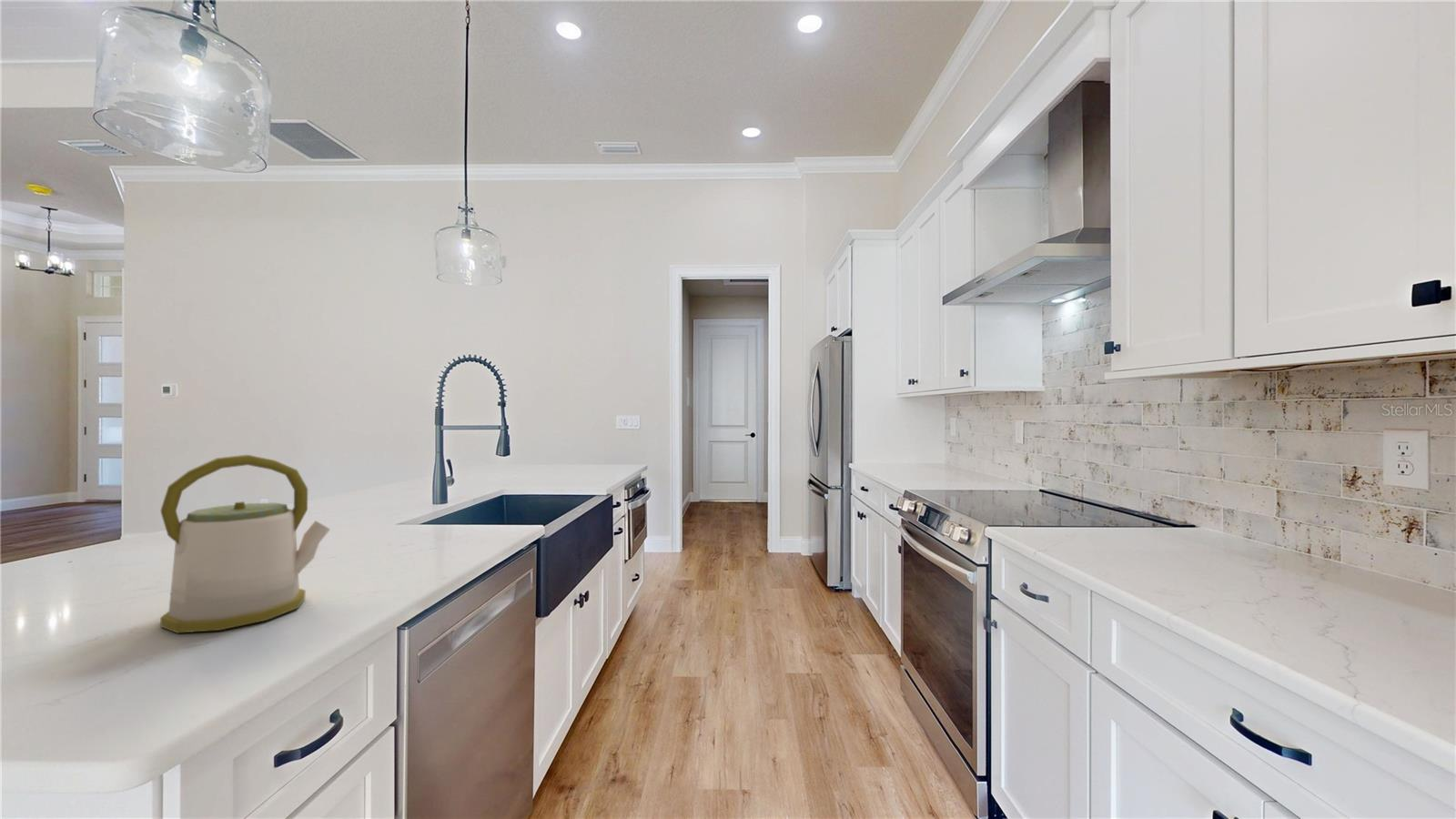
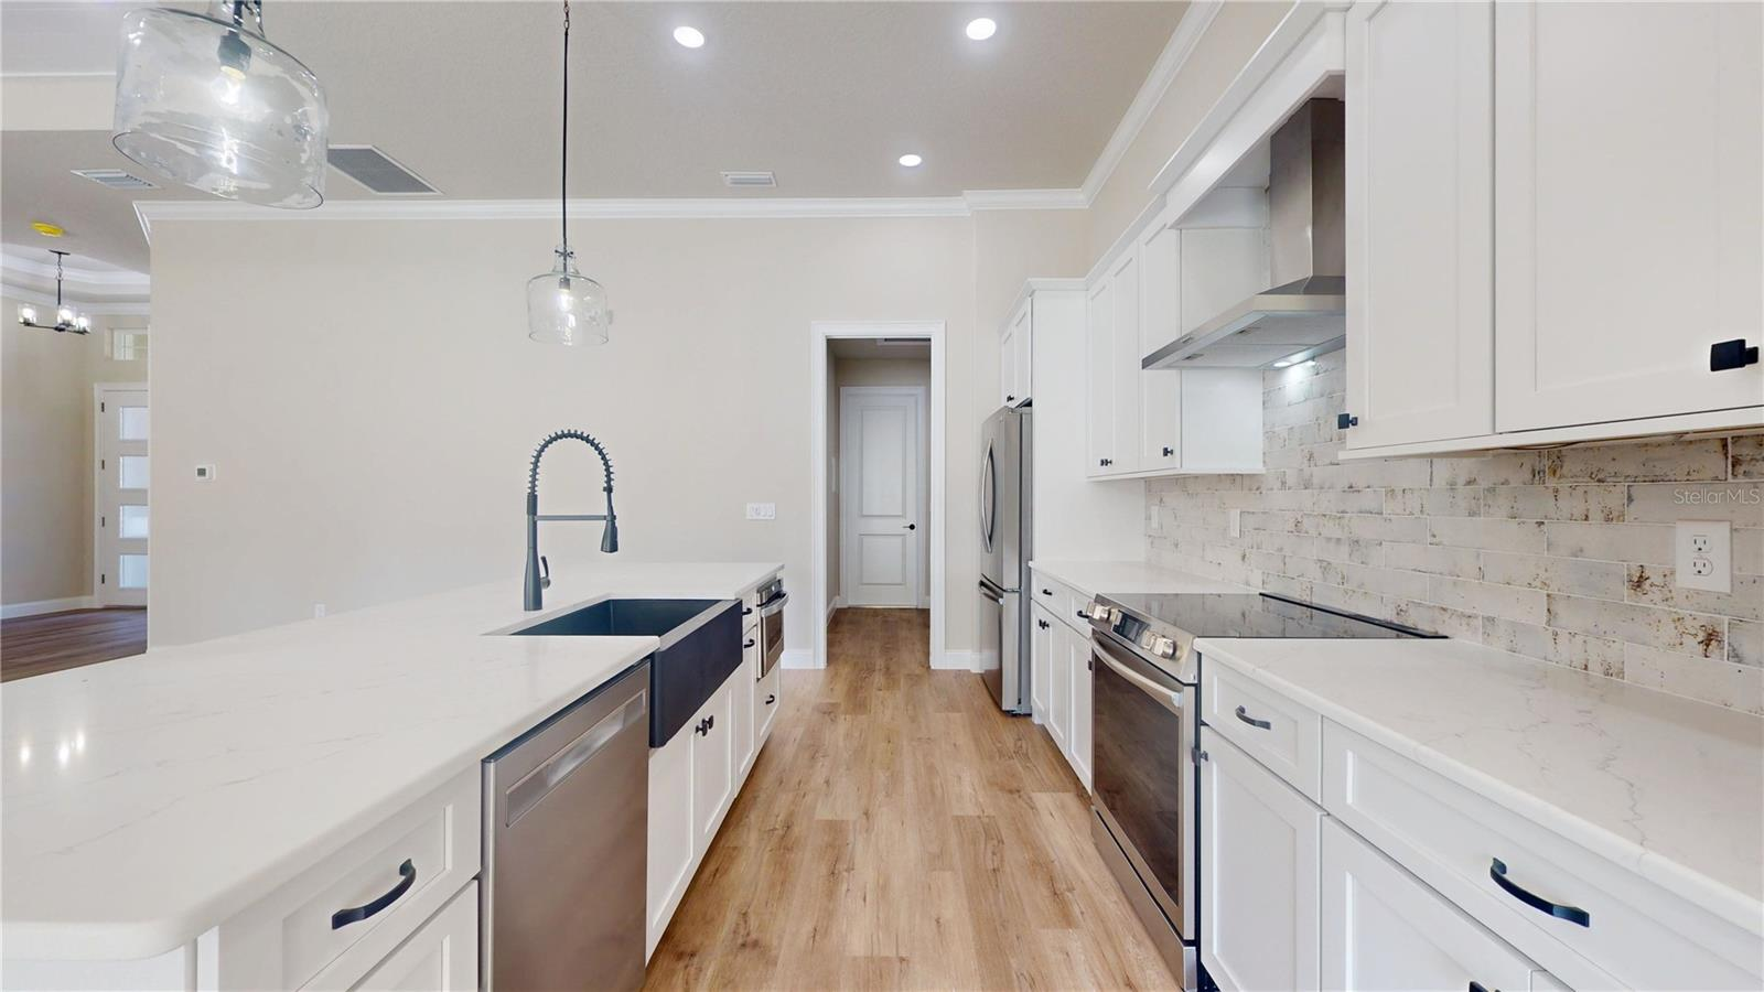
- kettle [159,453,331,634]
